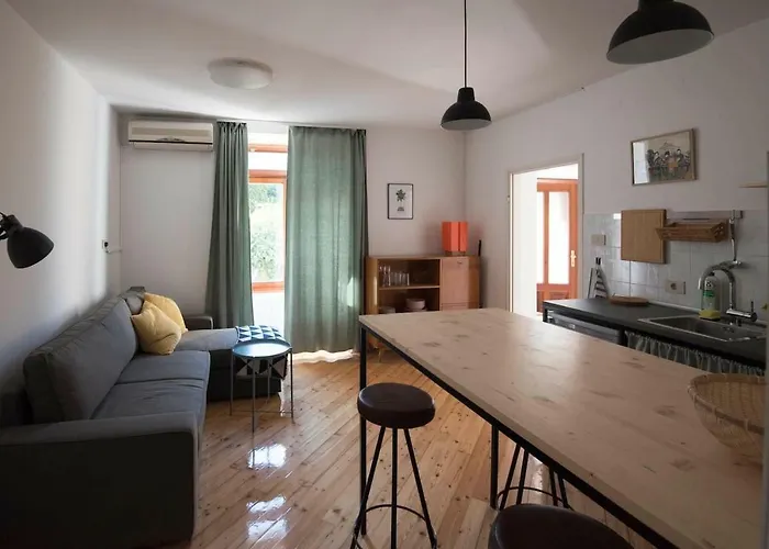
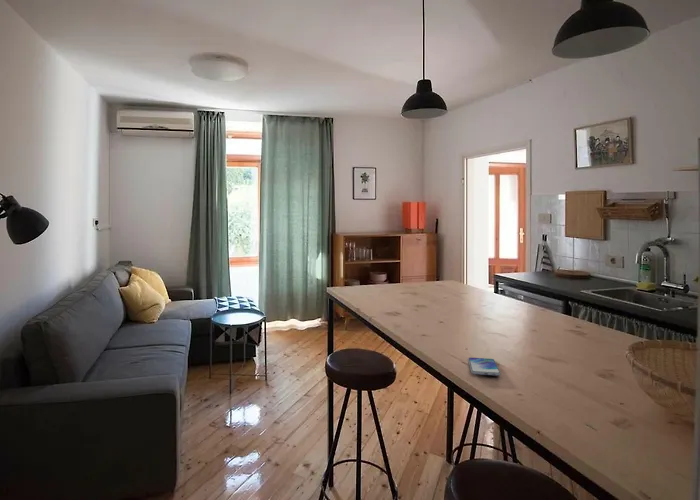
+ smartphone [467,357,501,377]
